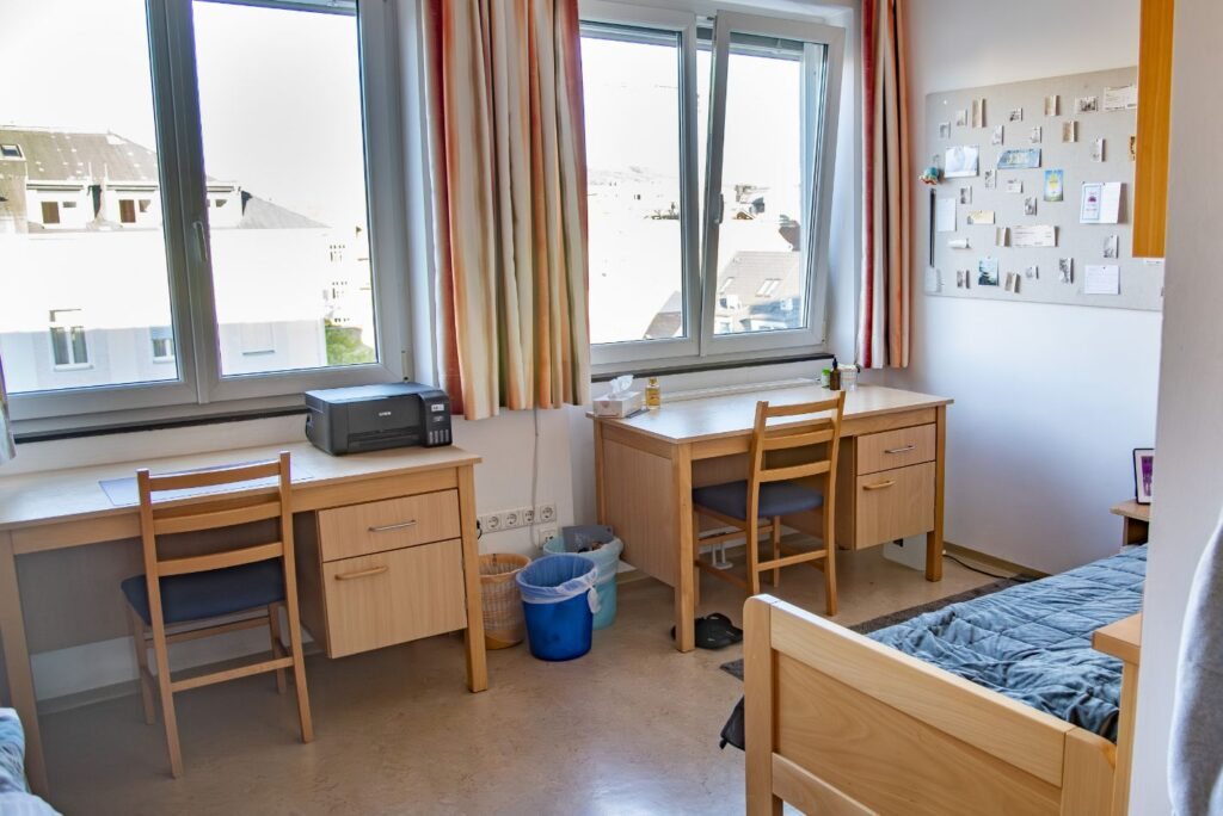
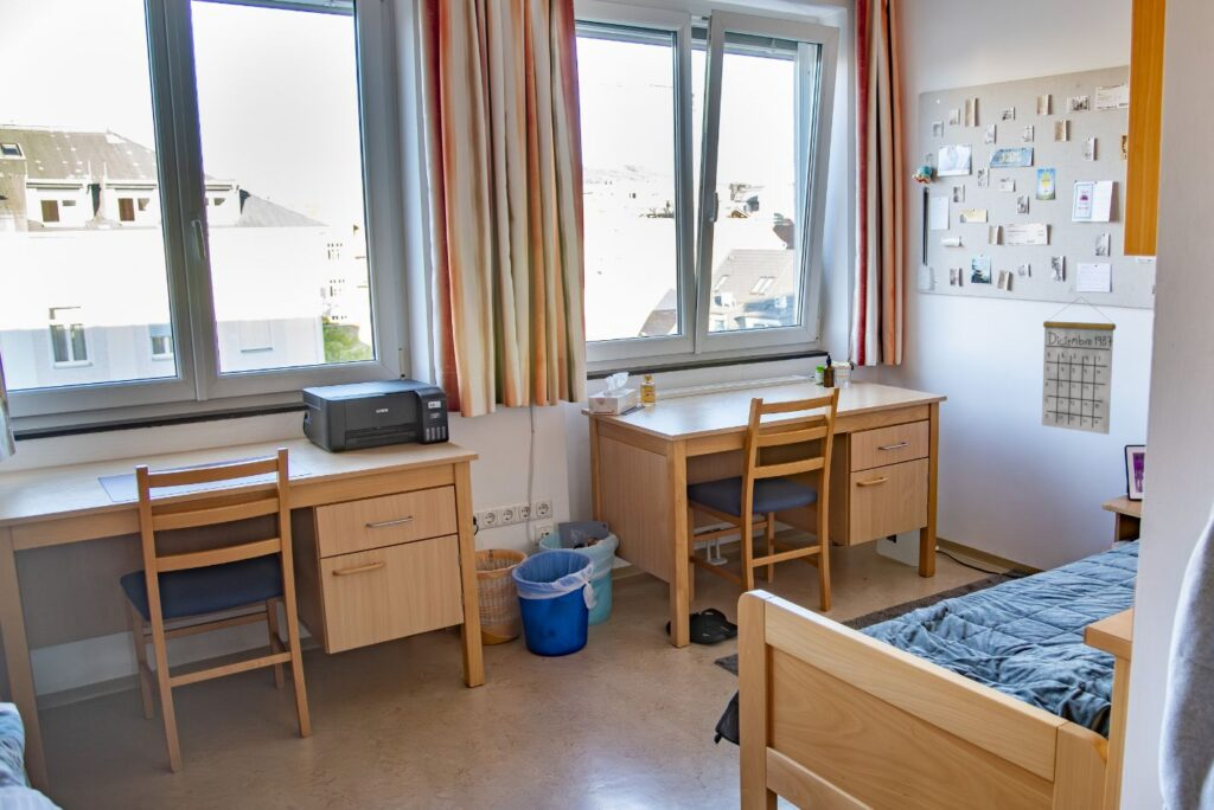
+ calendar [1041,296,1117,436]
